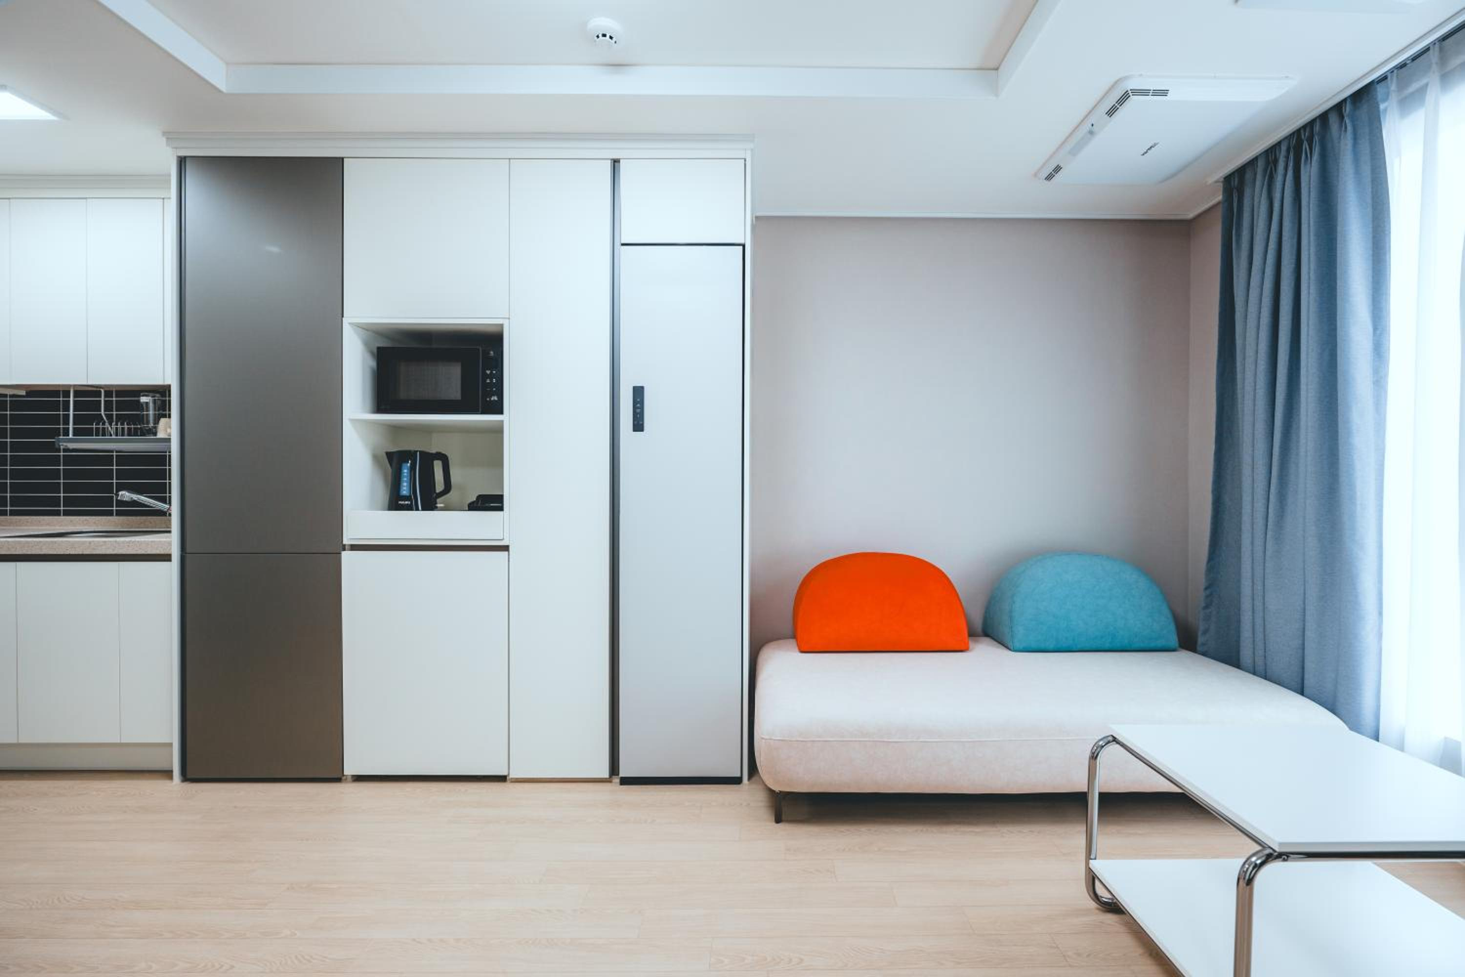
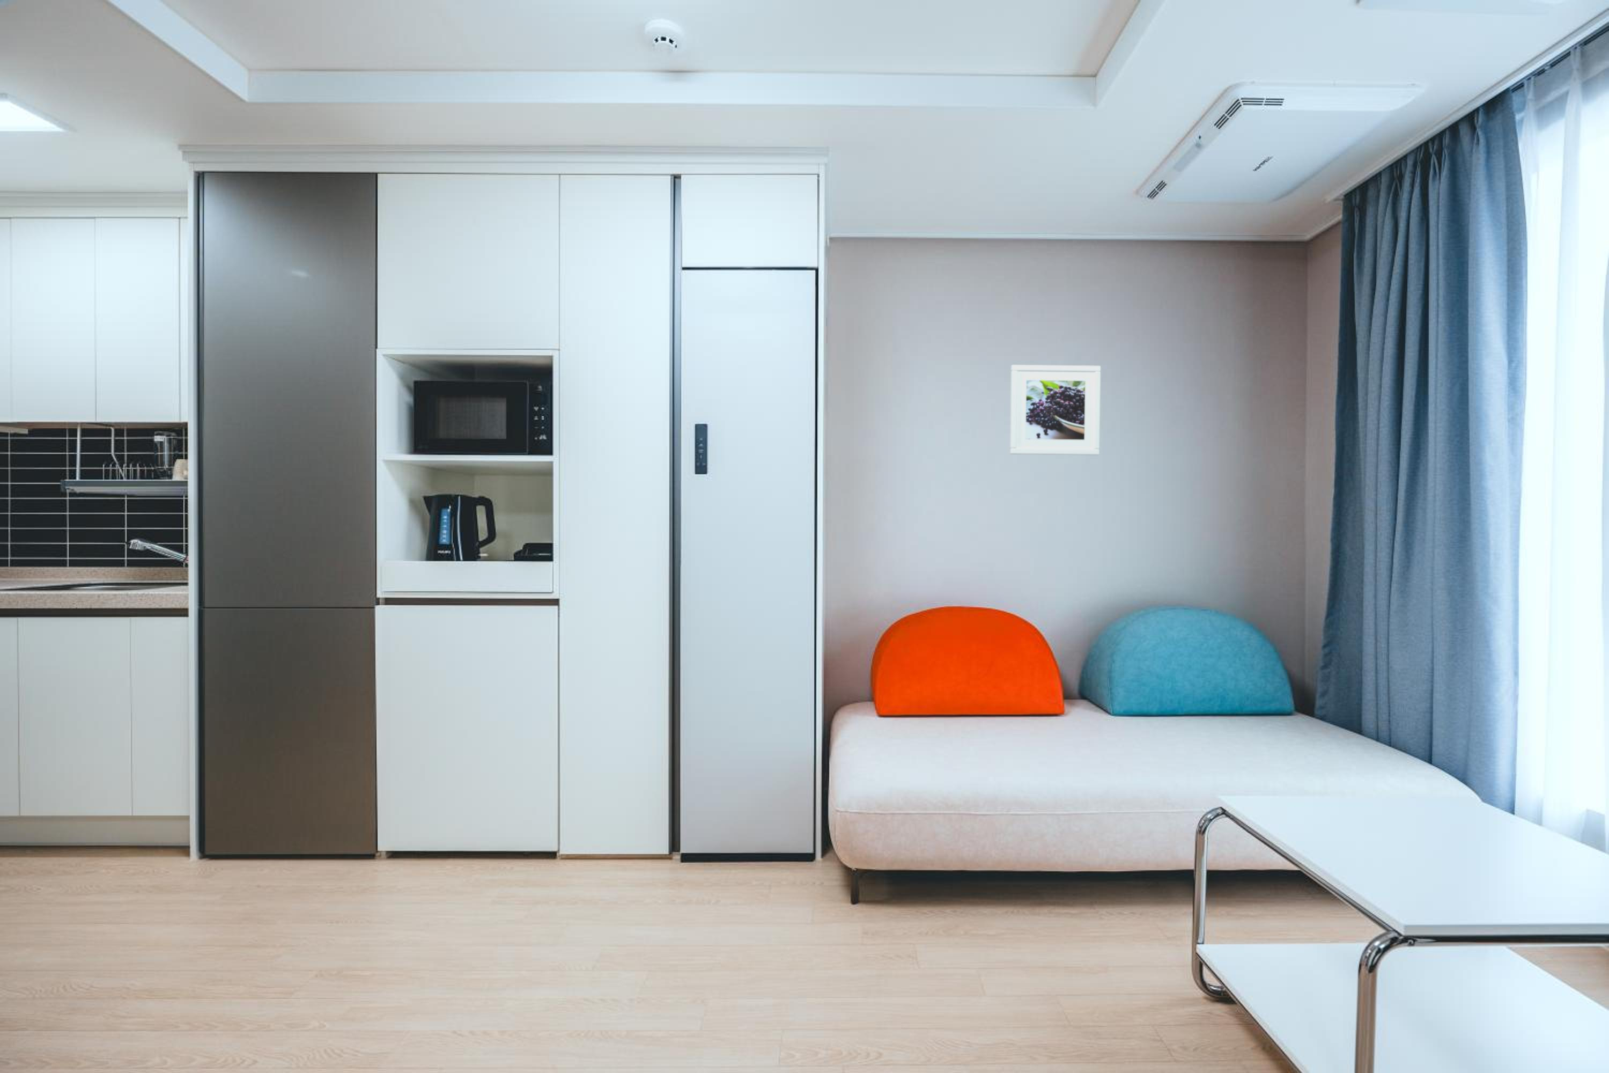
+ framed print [1009,364,1101,455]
